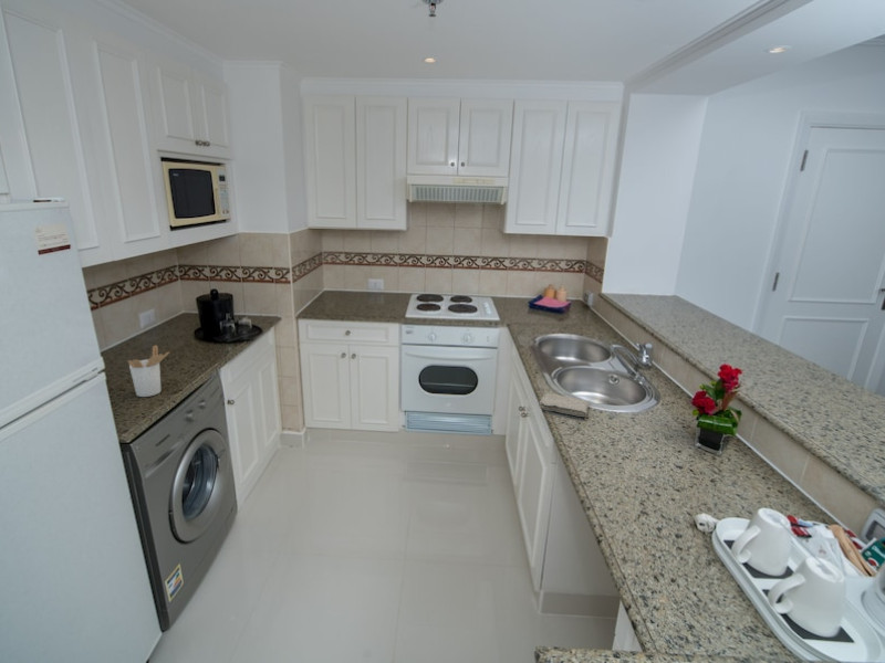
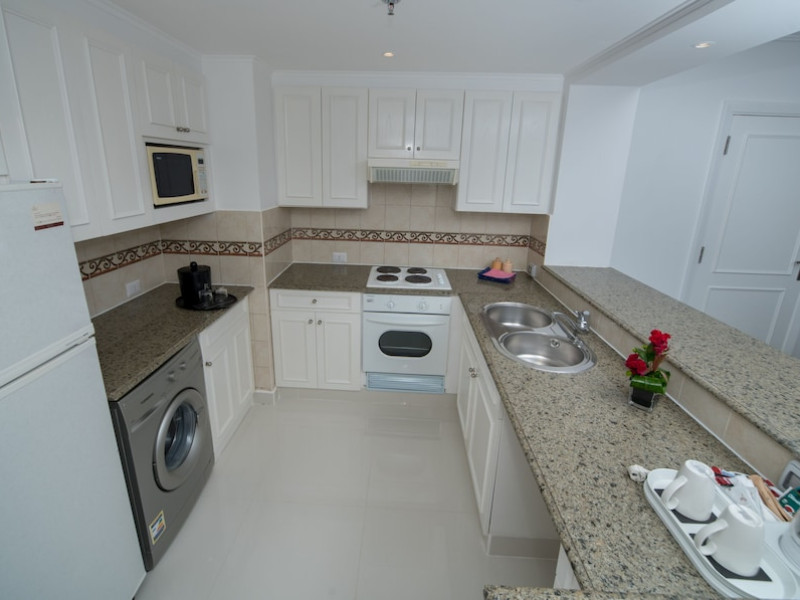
- utensil holder [126,345,170,398]
- washcloth [538,392,590,418]
